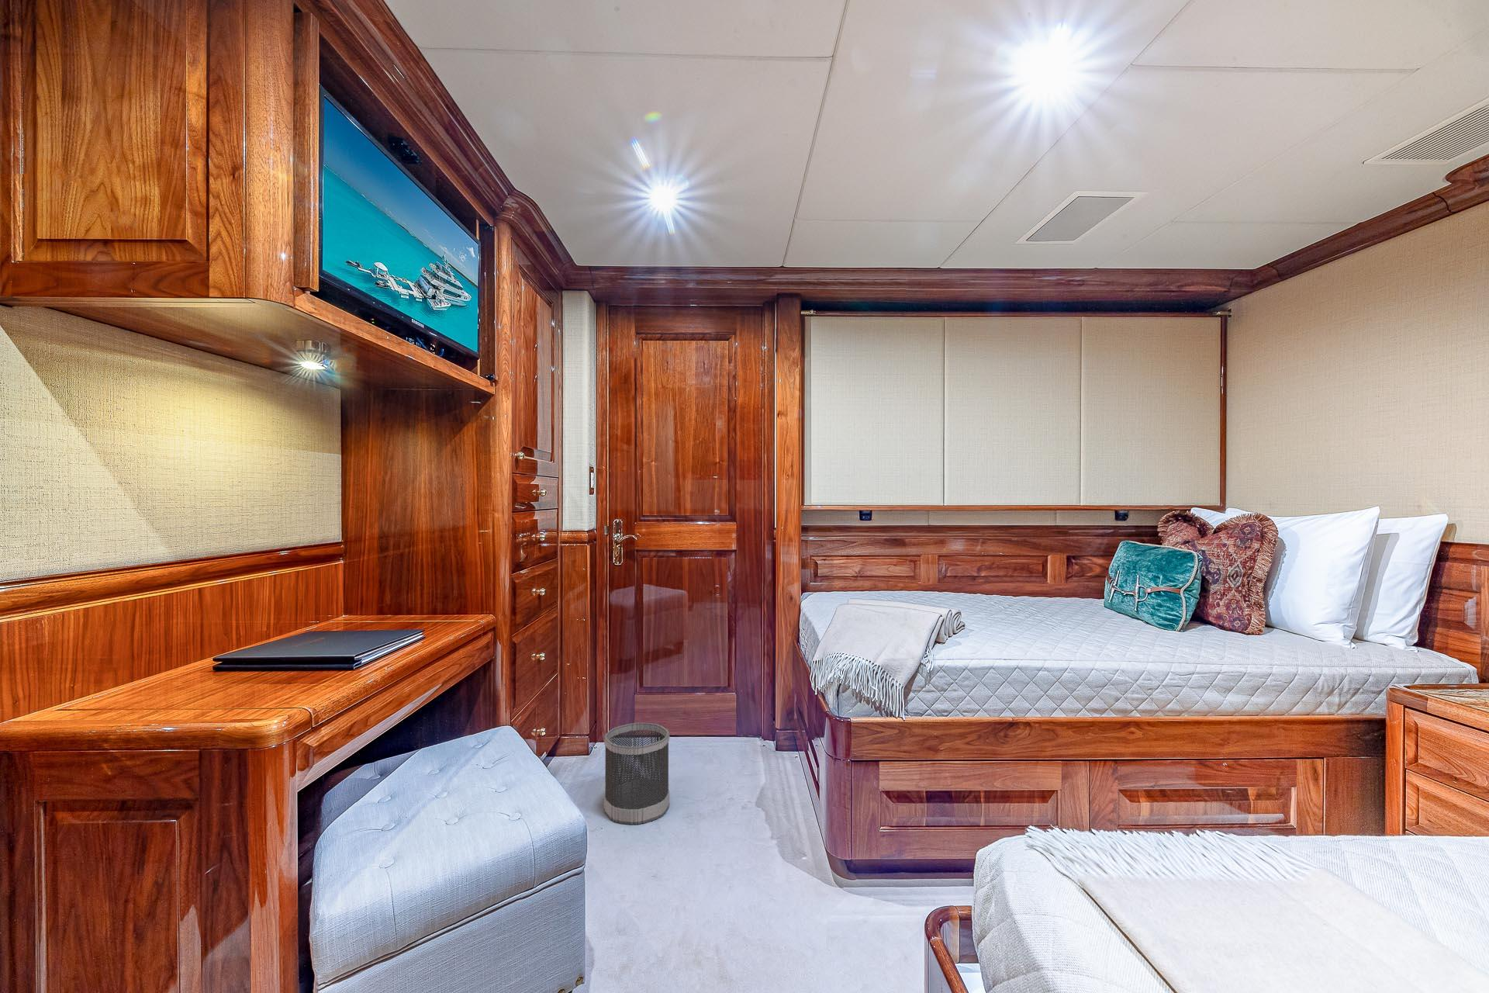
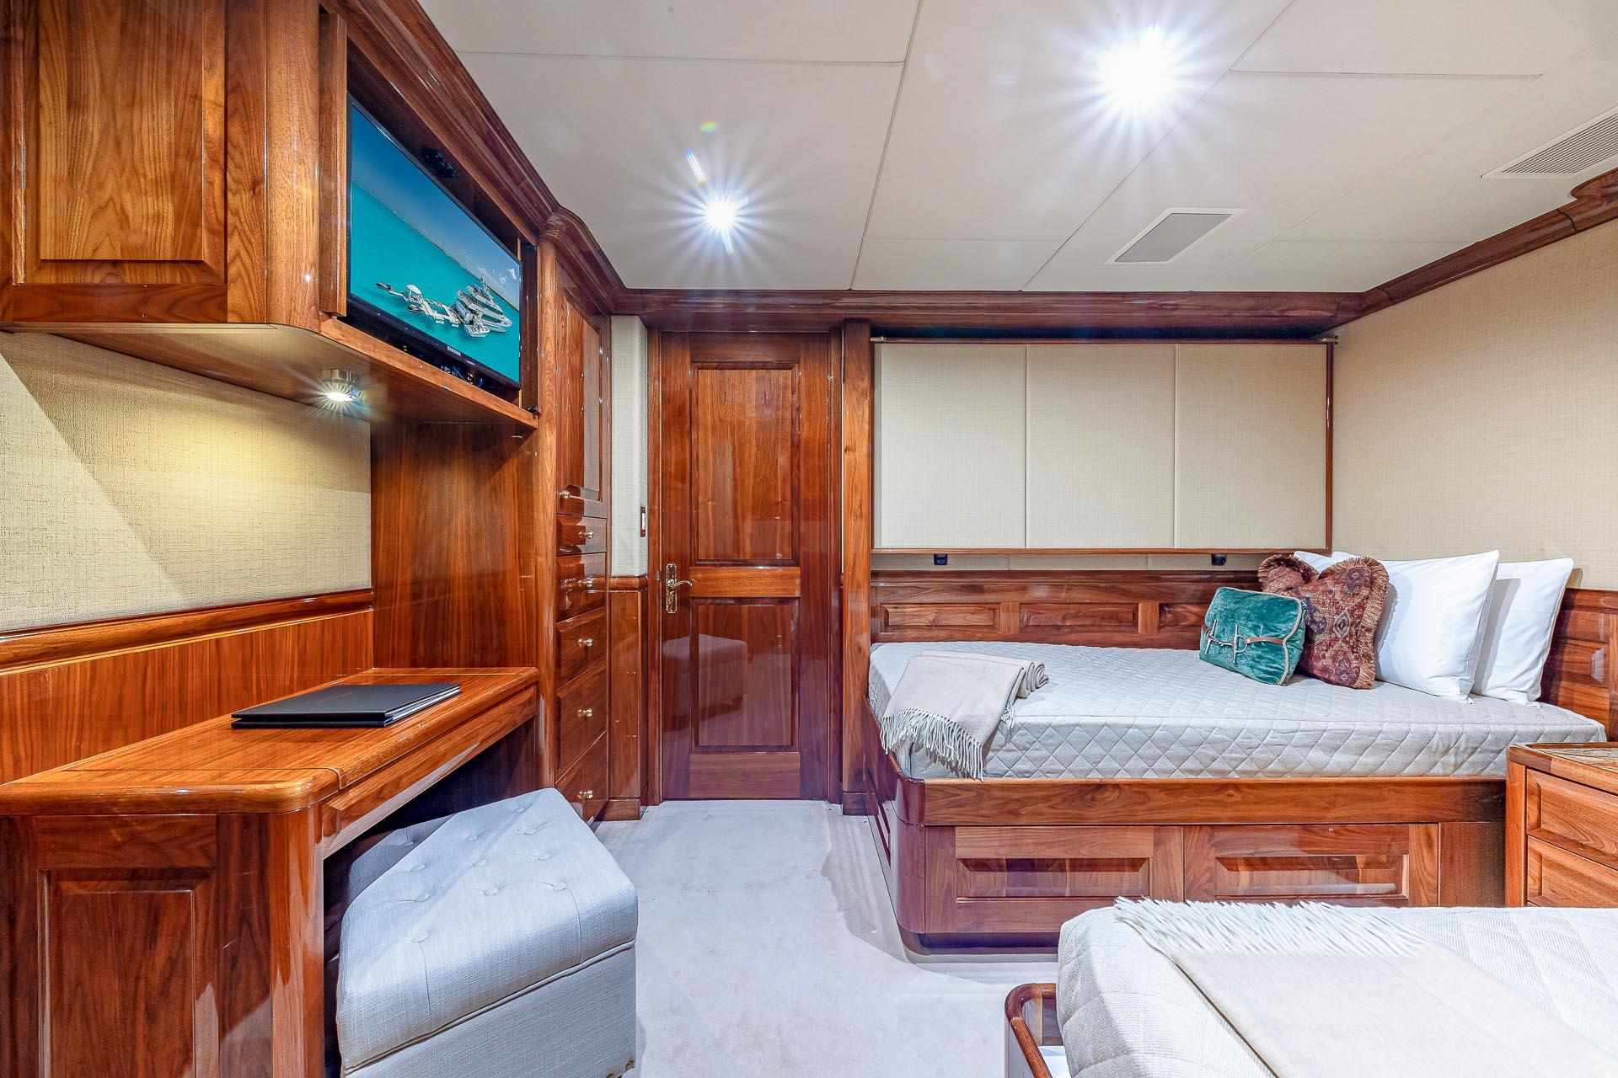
- wastebasket [604,721,670,826]
